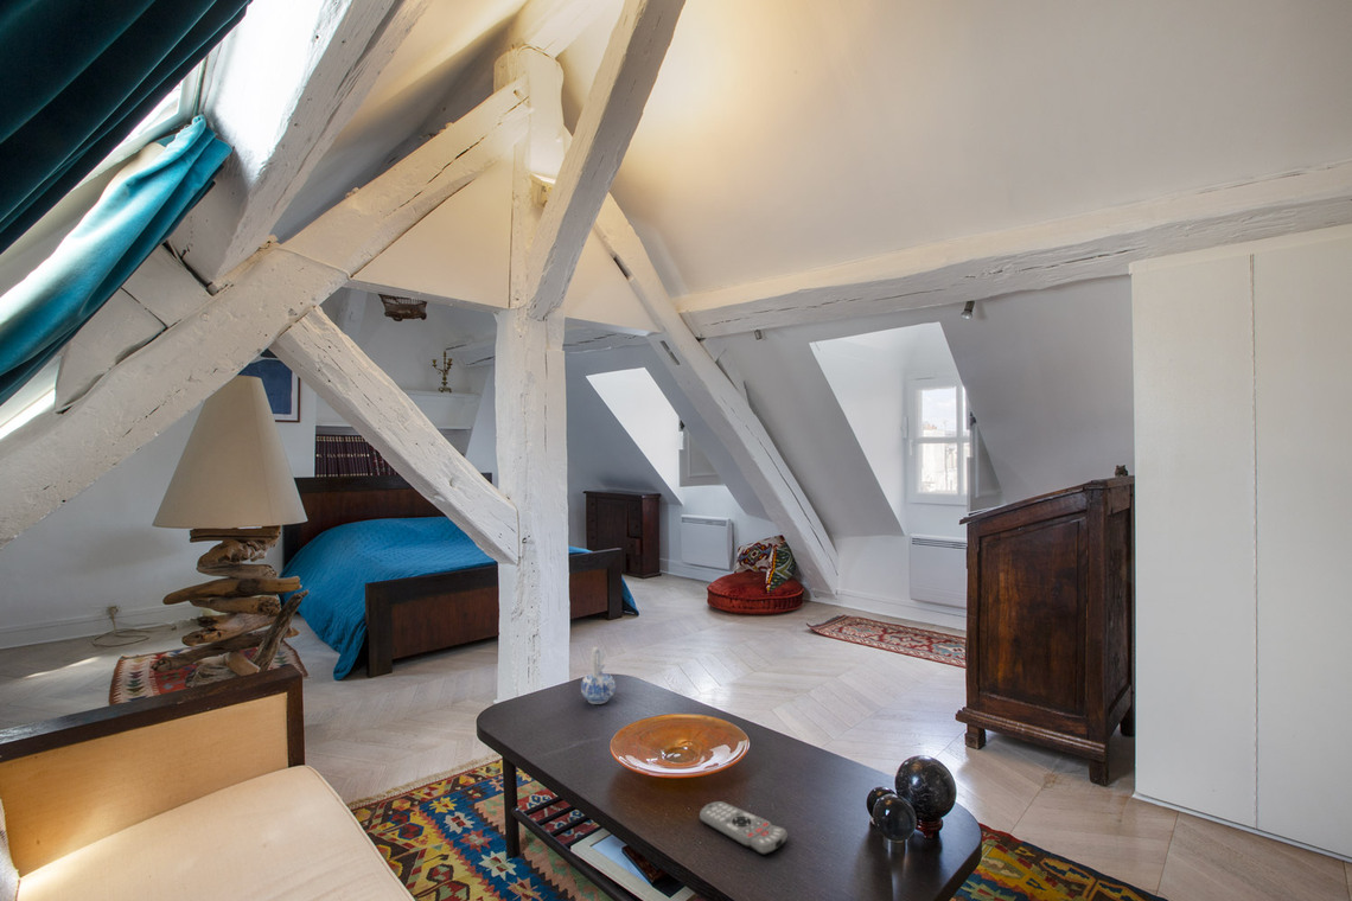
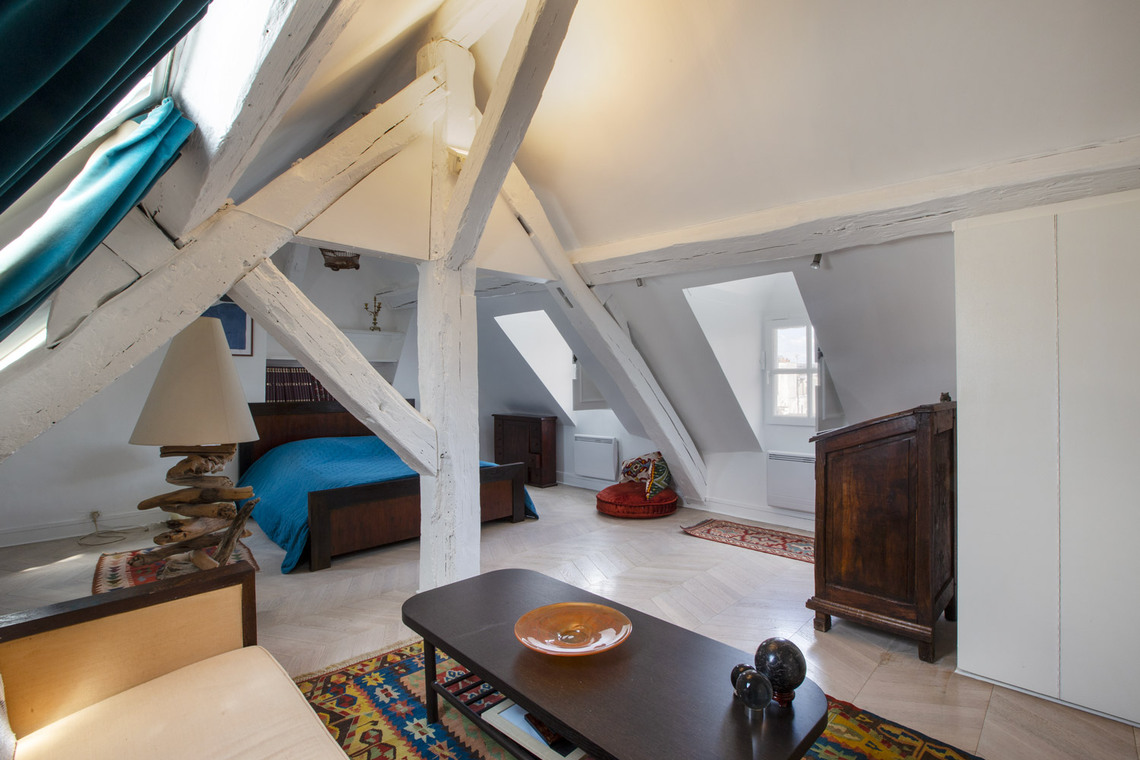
- ceramic pitcher [580,646,617,705]
- remote control [699,800,789,856]
